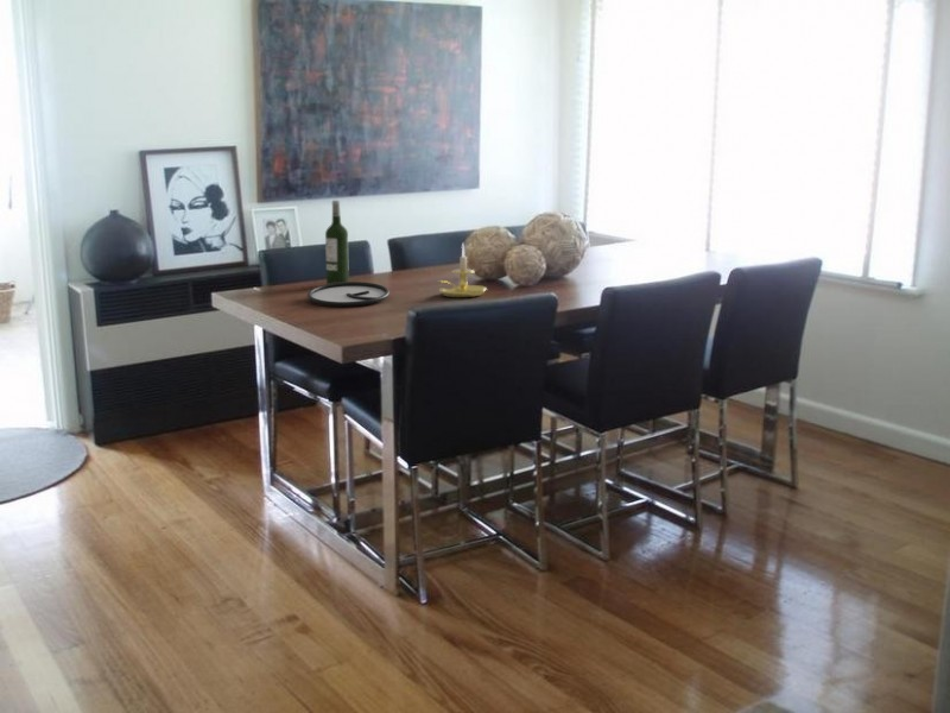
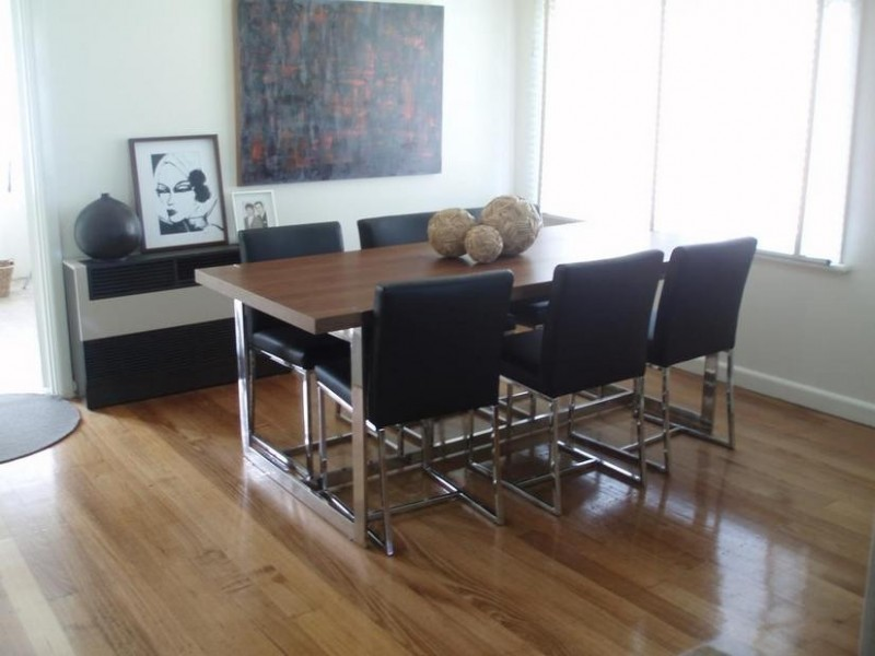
- plate [306,280,391,308]
- wine bottle [324,200,350,284]
- candle holder [436,241,488,298]
